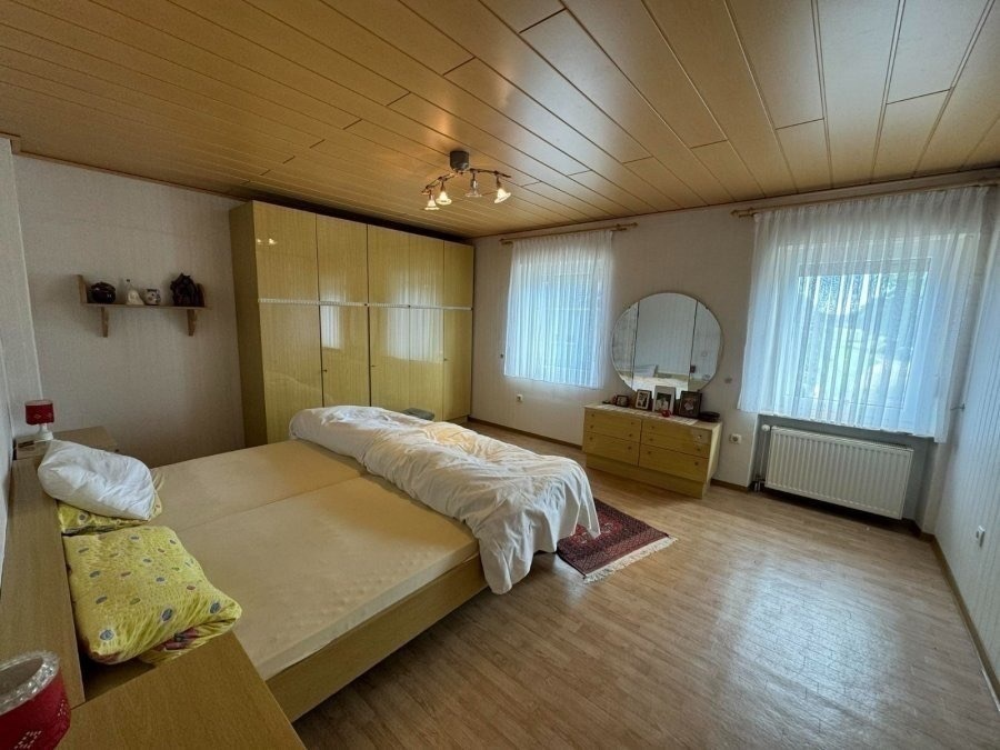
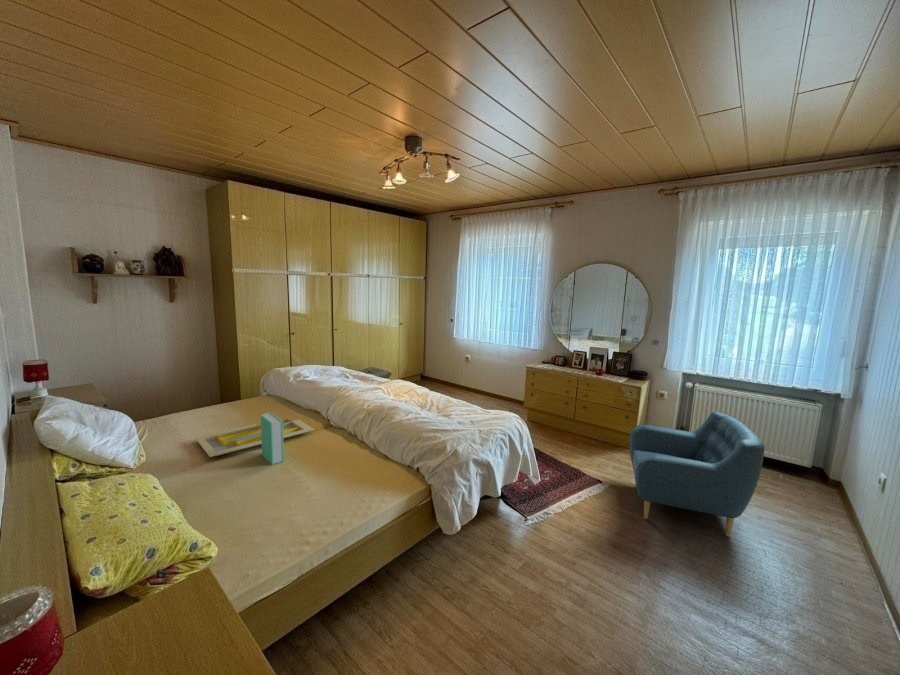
+ armchair [628,411,766,538]
+ serving tray [194,418,316,458]
+ book [260,412,285,466]
